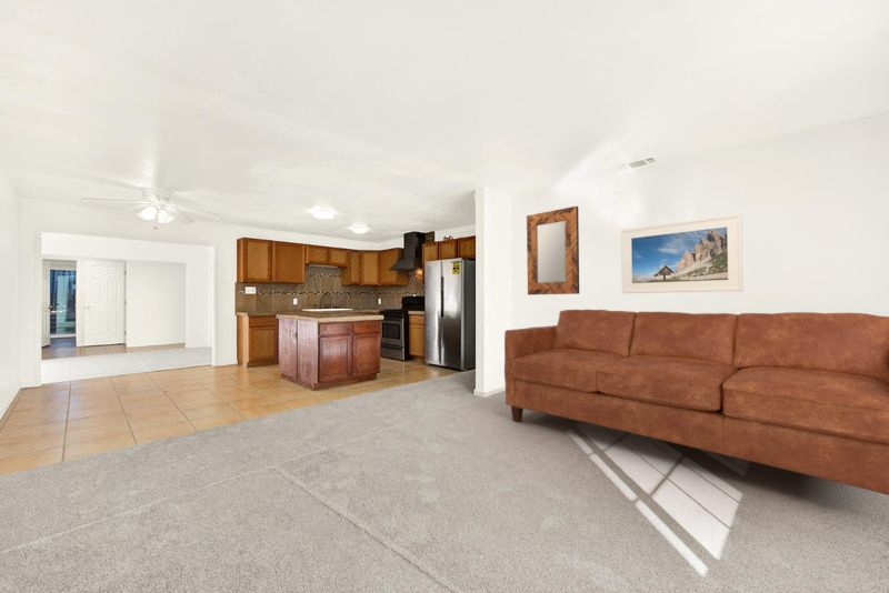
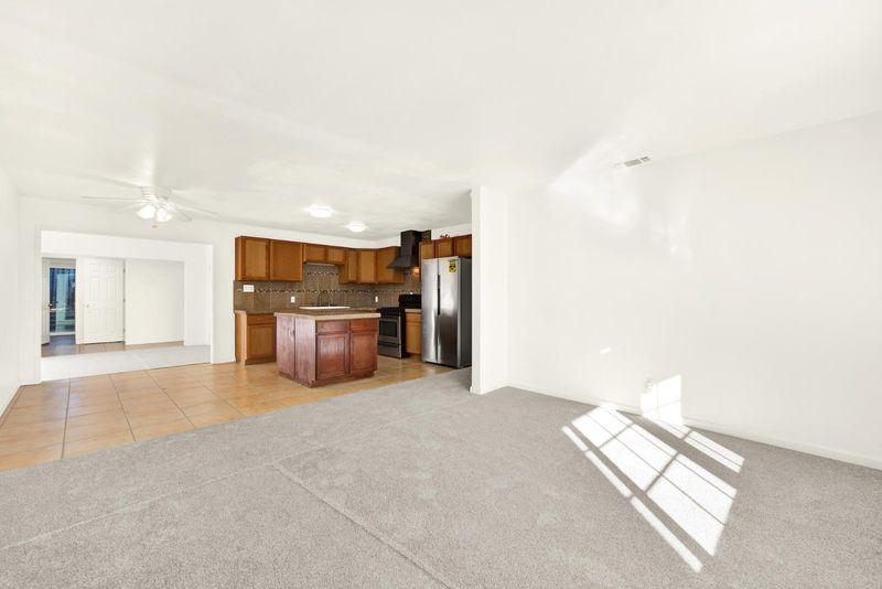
- home mirror [526,205,580,296]
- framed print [620,212,745,294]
- sofa [503,309,889,496]
